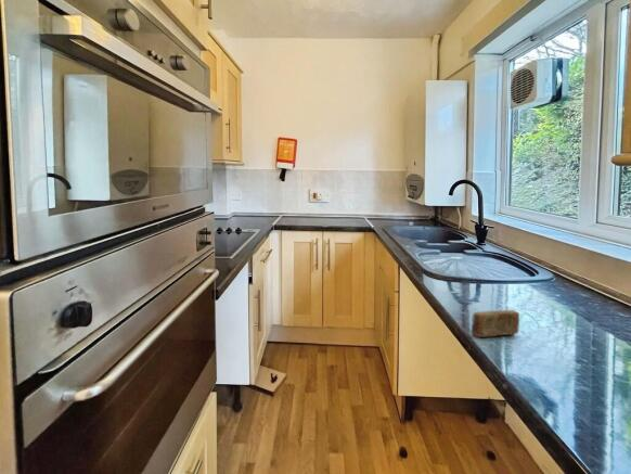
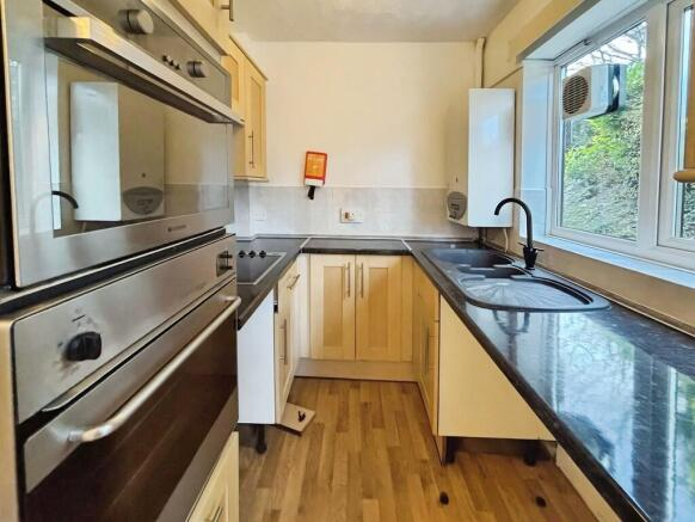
- soap bar [471,309,520,338]
